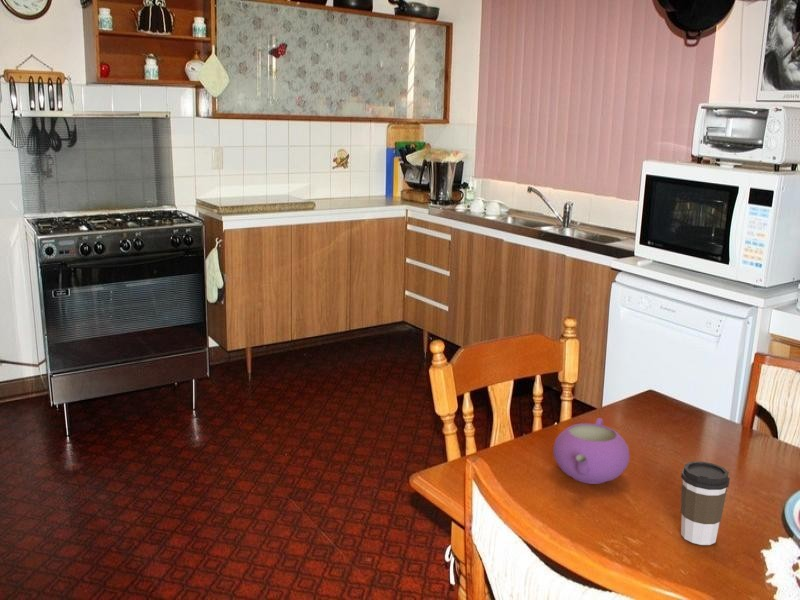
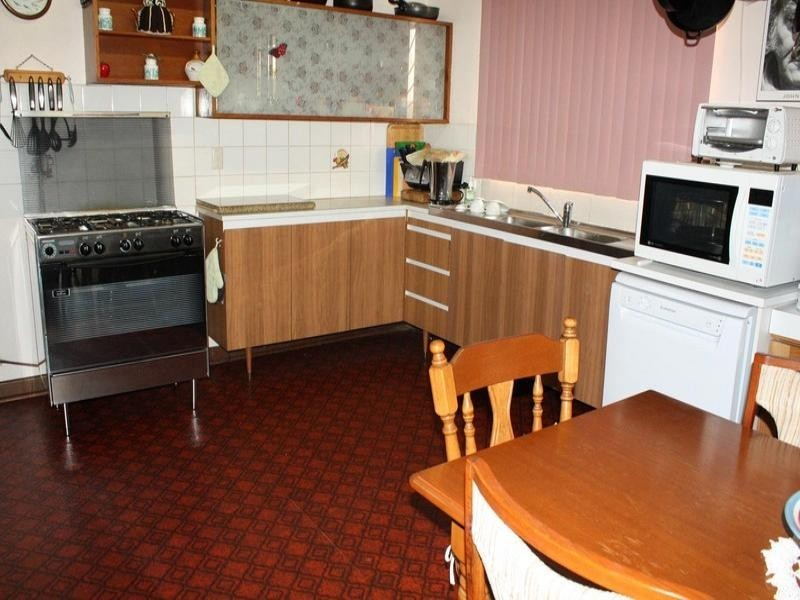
- teapot [552,417,631,485]
- coffee cup [680,461,731,546]
